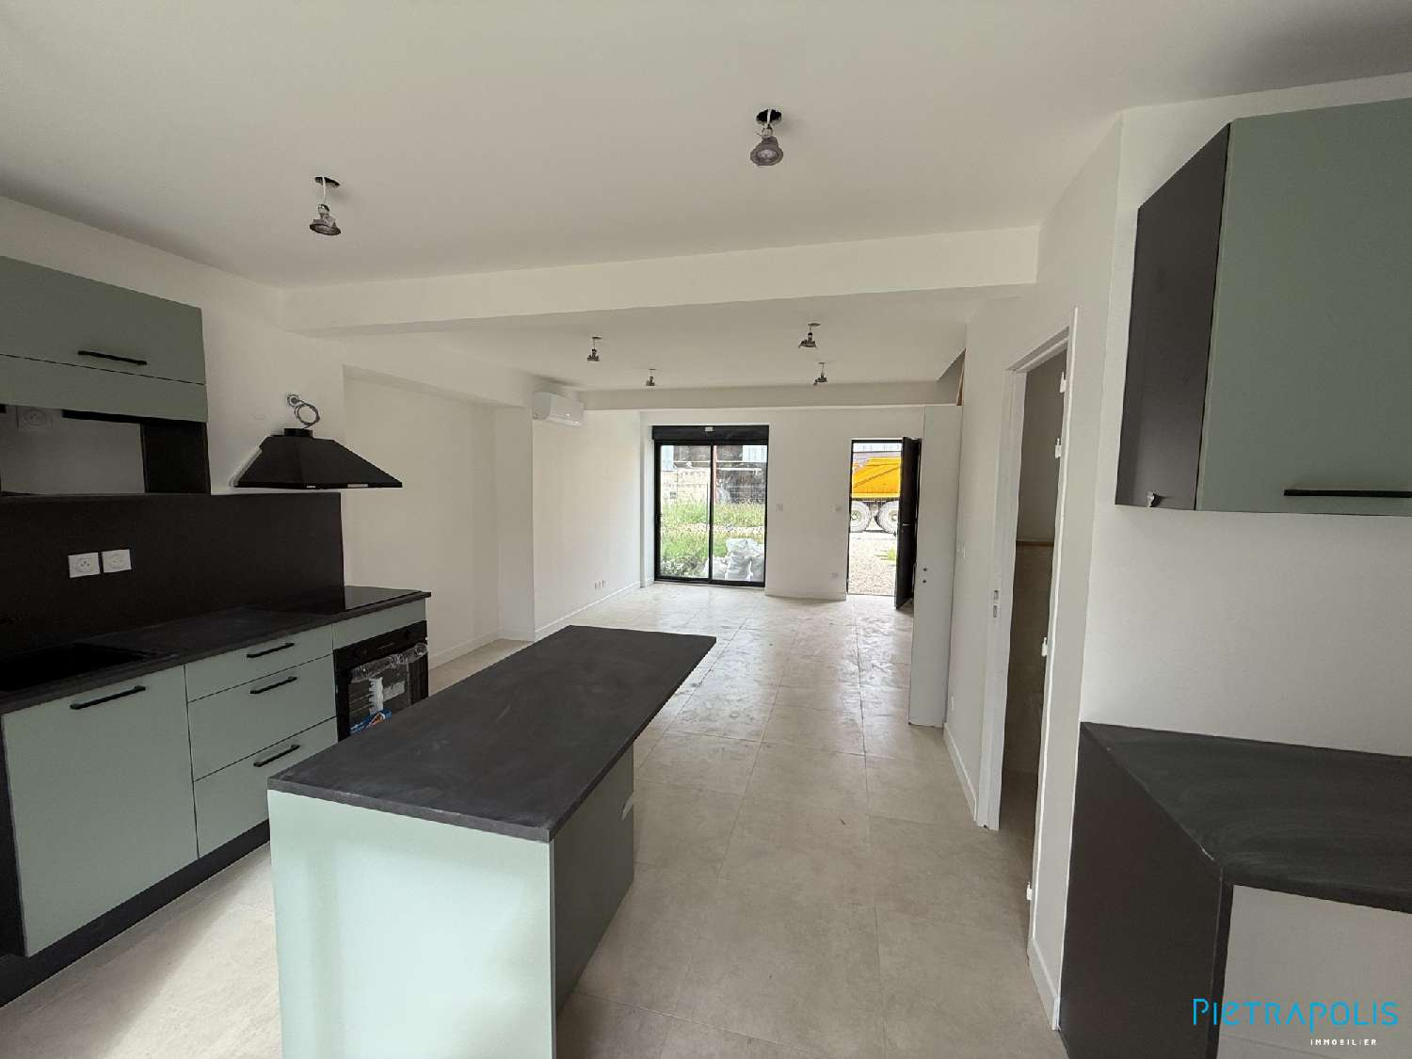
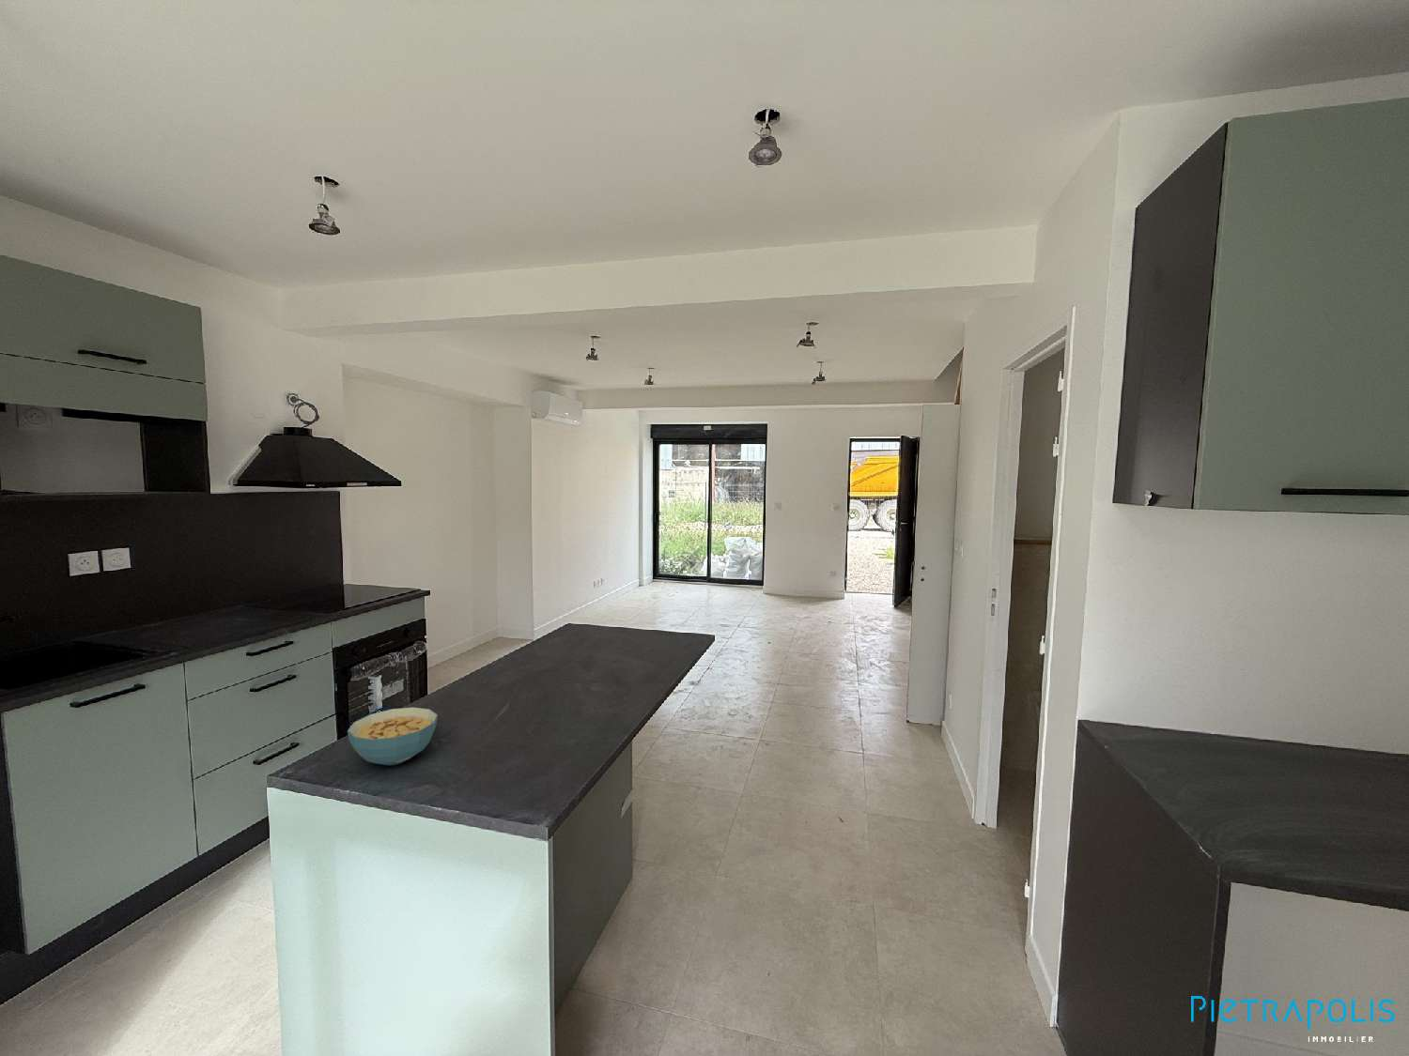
+ cereal bowl [346,707,438,766]
